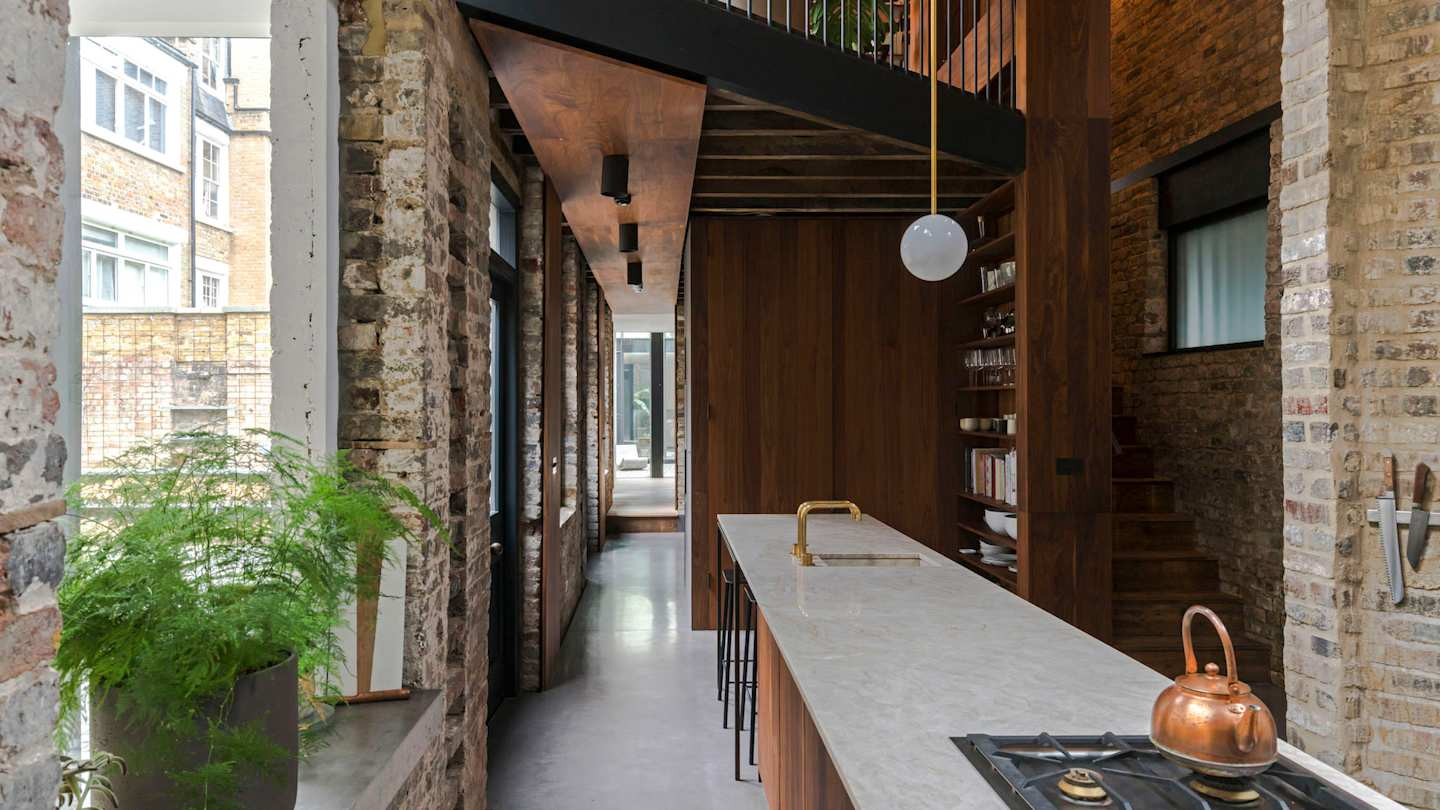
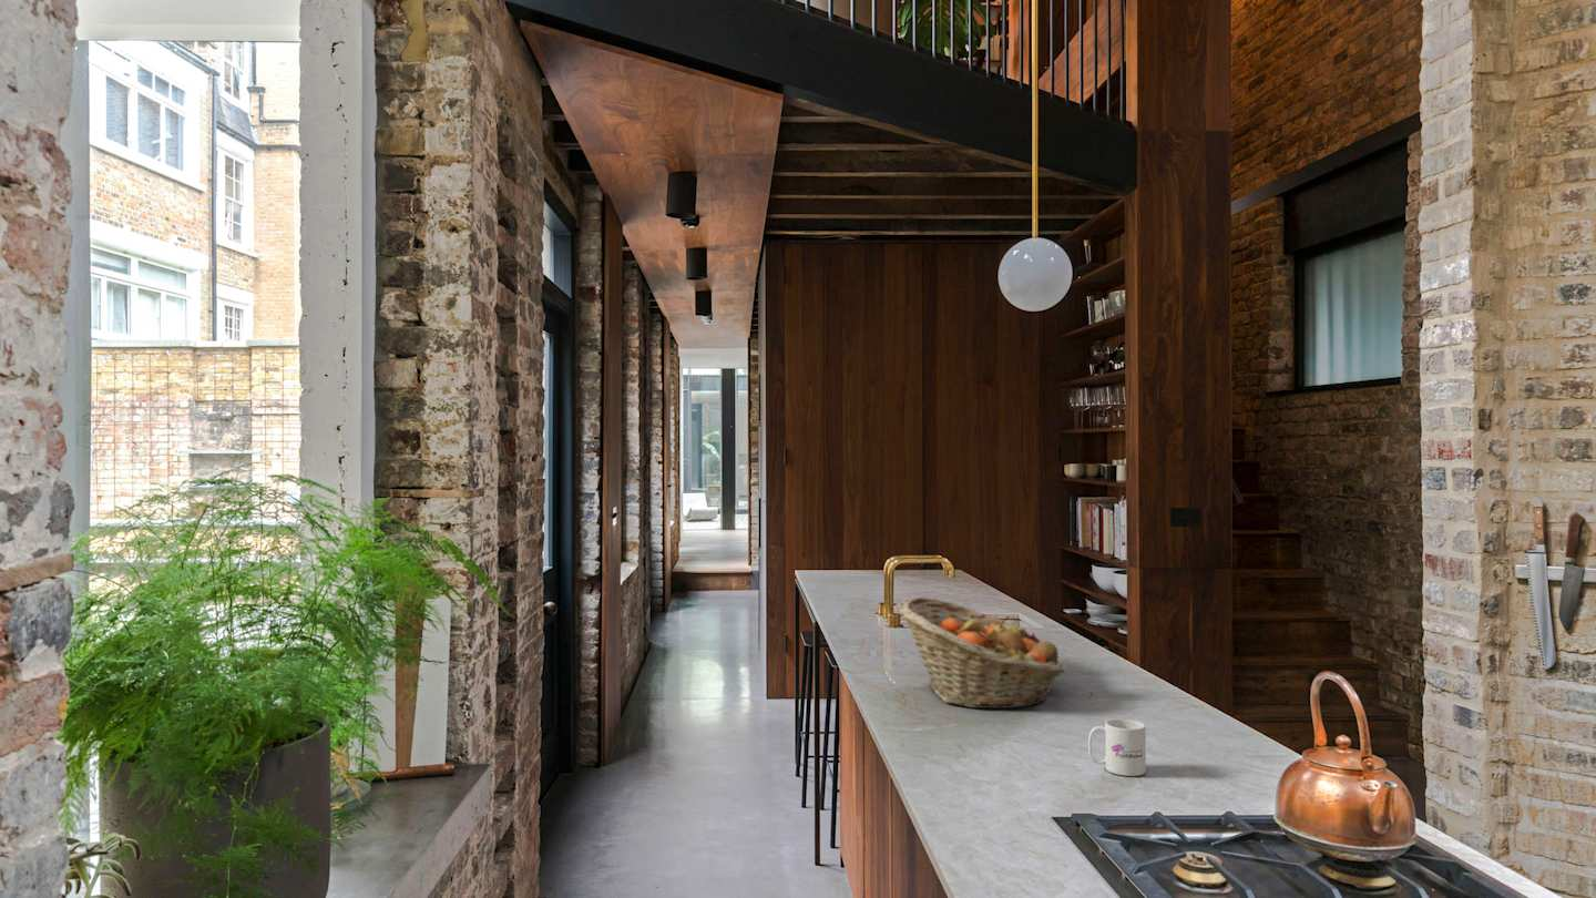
+ fruit basket [898,596,1067,710]
+ mug [1087,718,1147,777]
